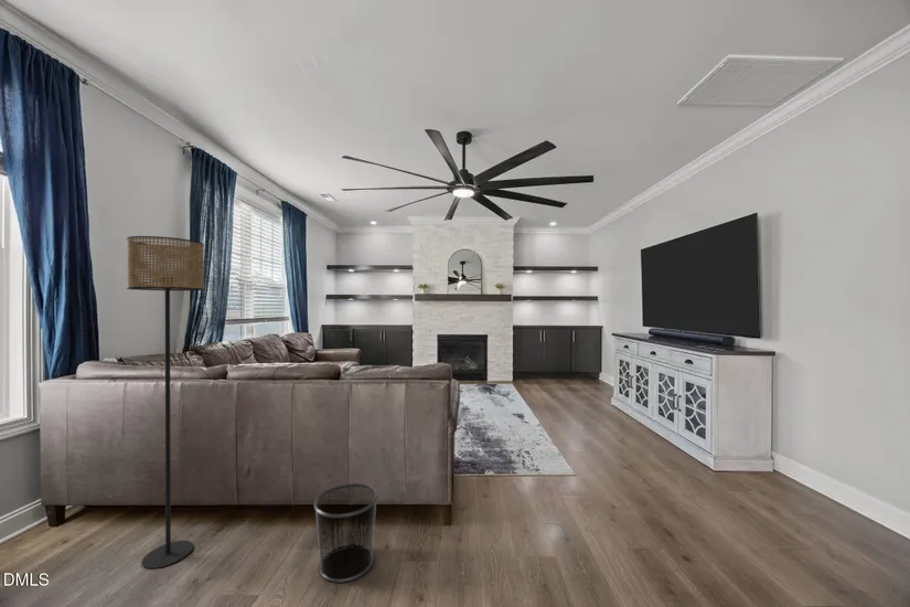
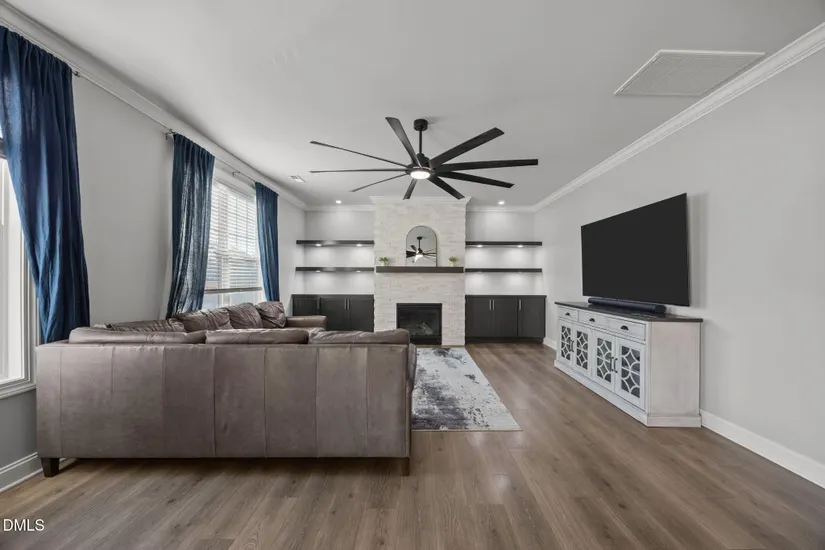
- floor lamp [126,235,205,571]
- waste bin [312,482,379,584]
